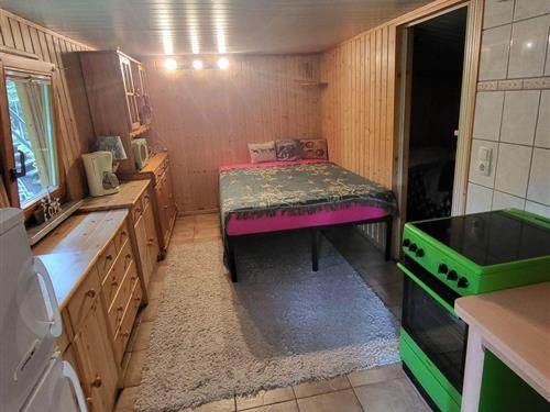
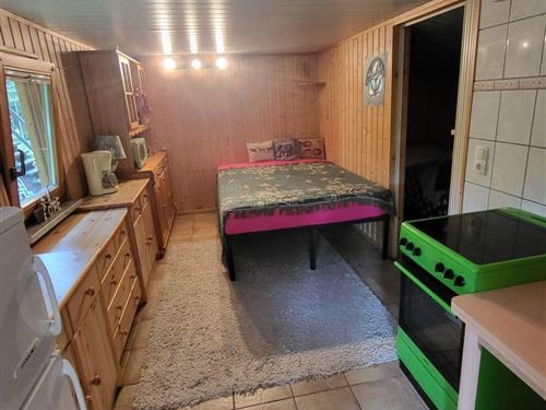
+ wall ornament [361,50,389,107]
